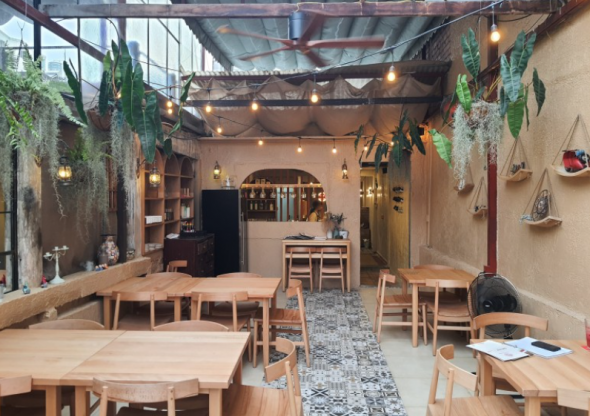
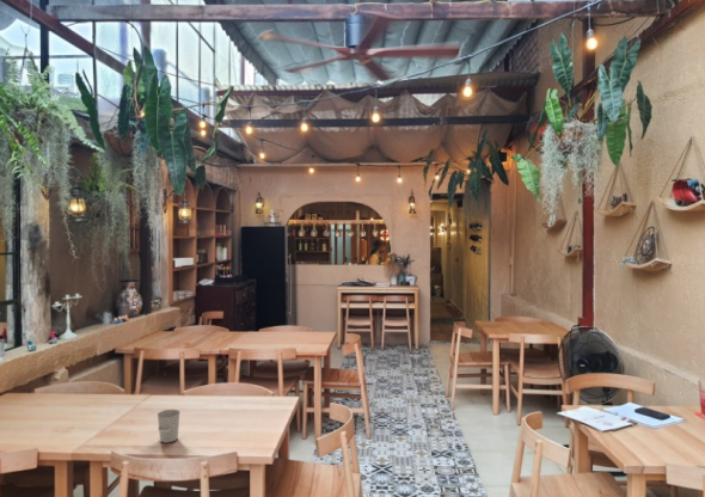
+ cup [157,409,180,444]
